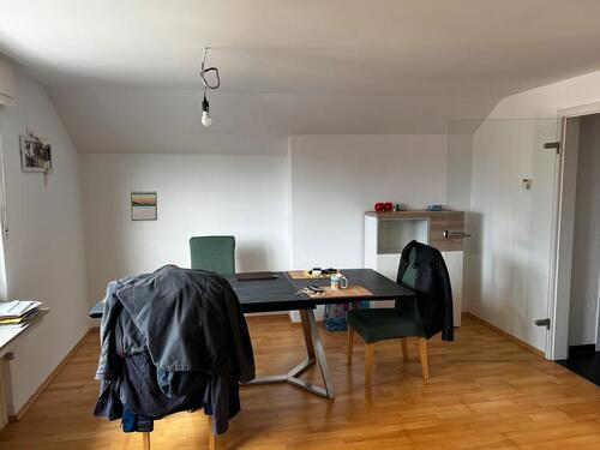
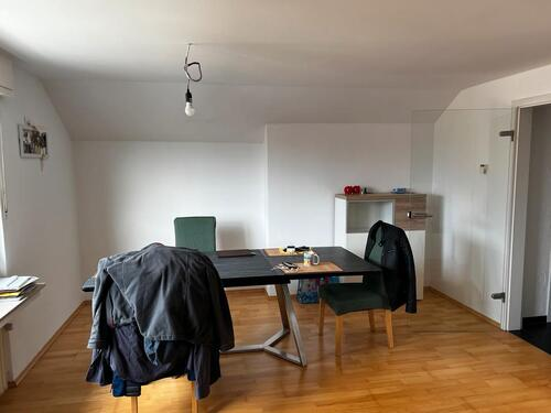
- calendar [130,190,158,222]
